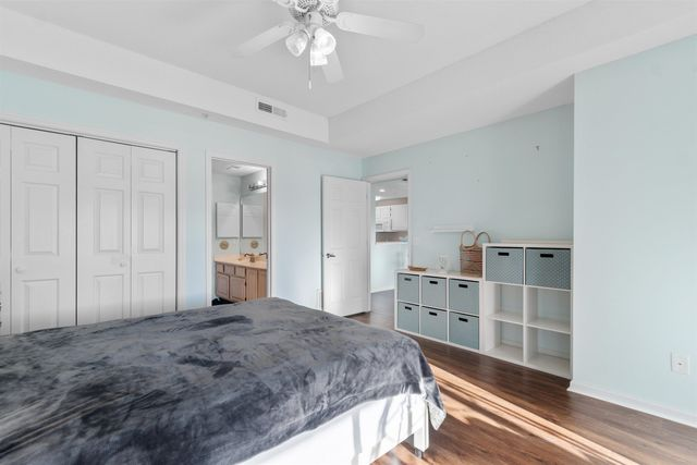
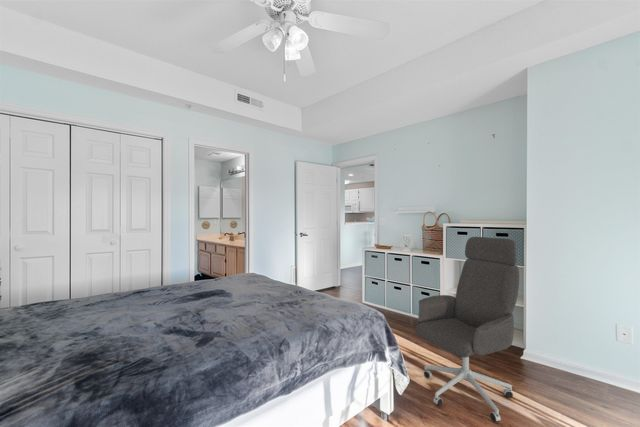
+ office chair [414,236,520,423]
